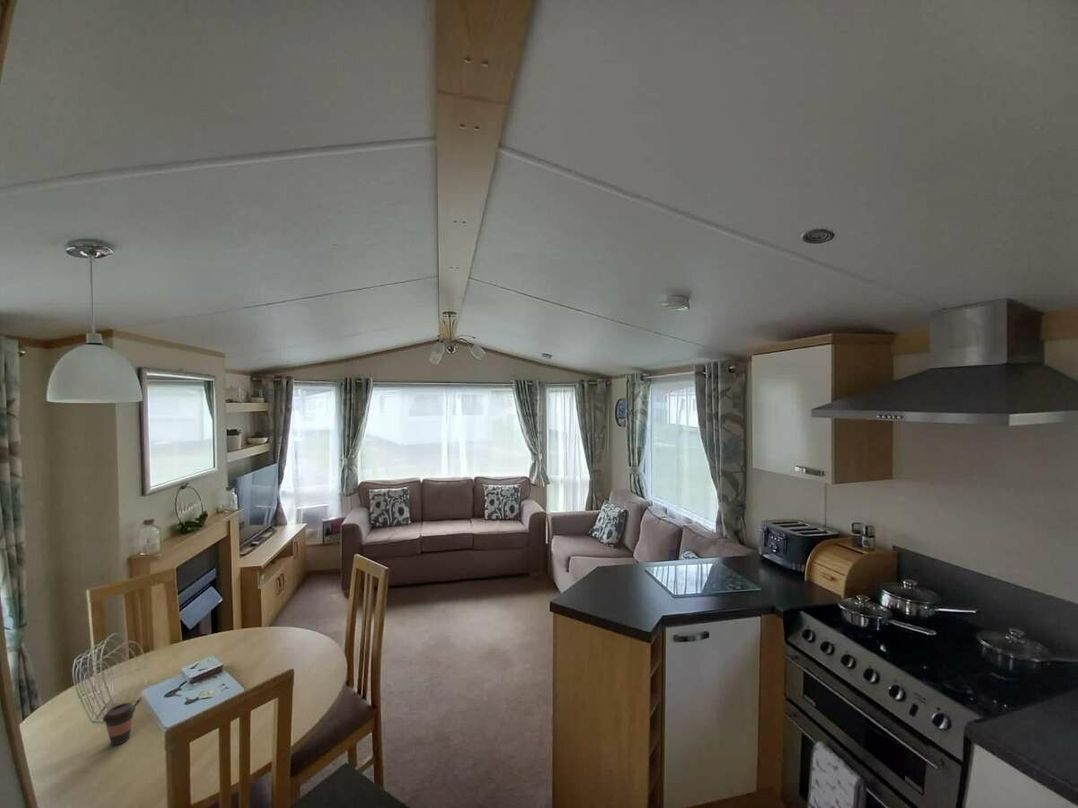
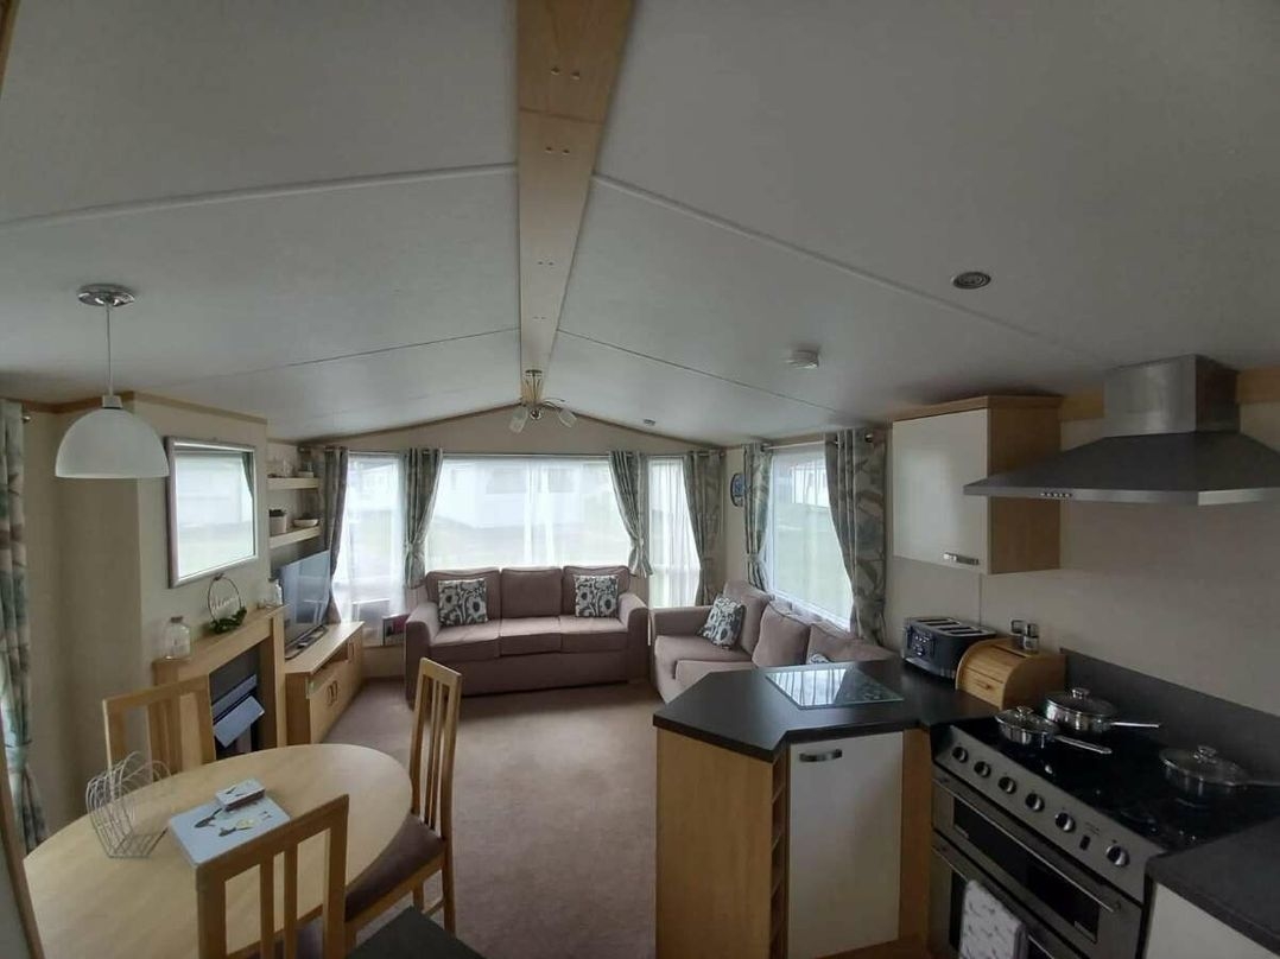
- coffee cup [102,702,137,746]
